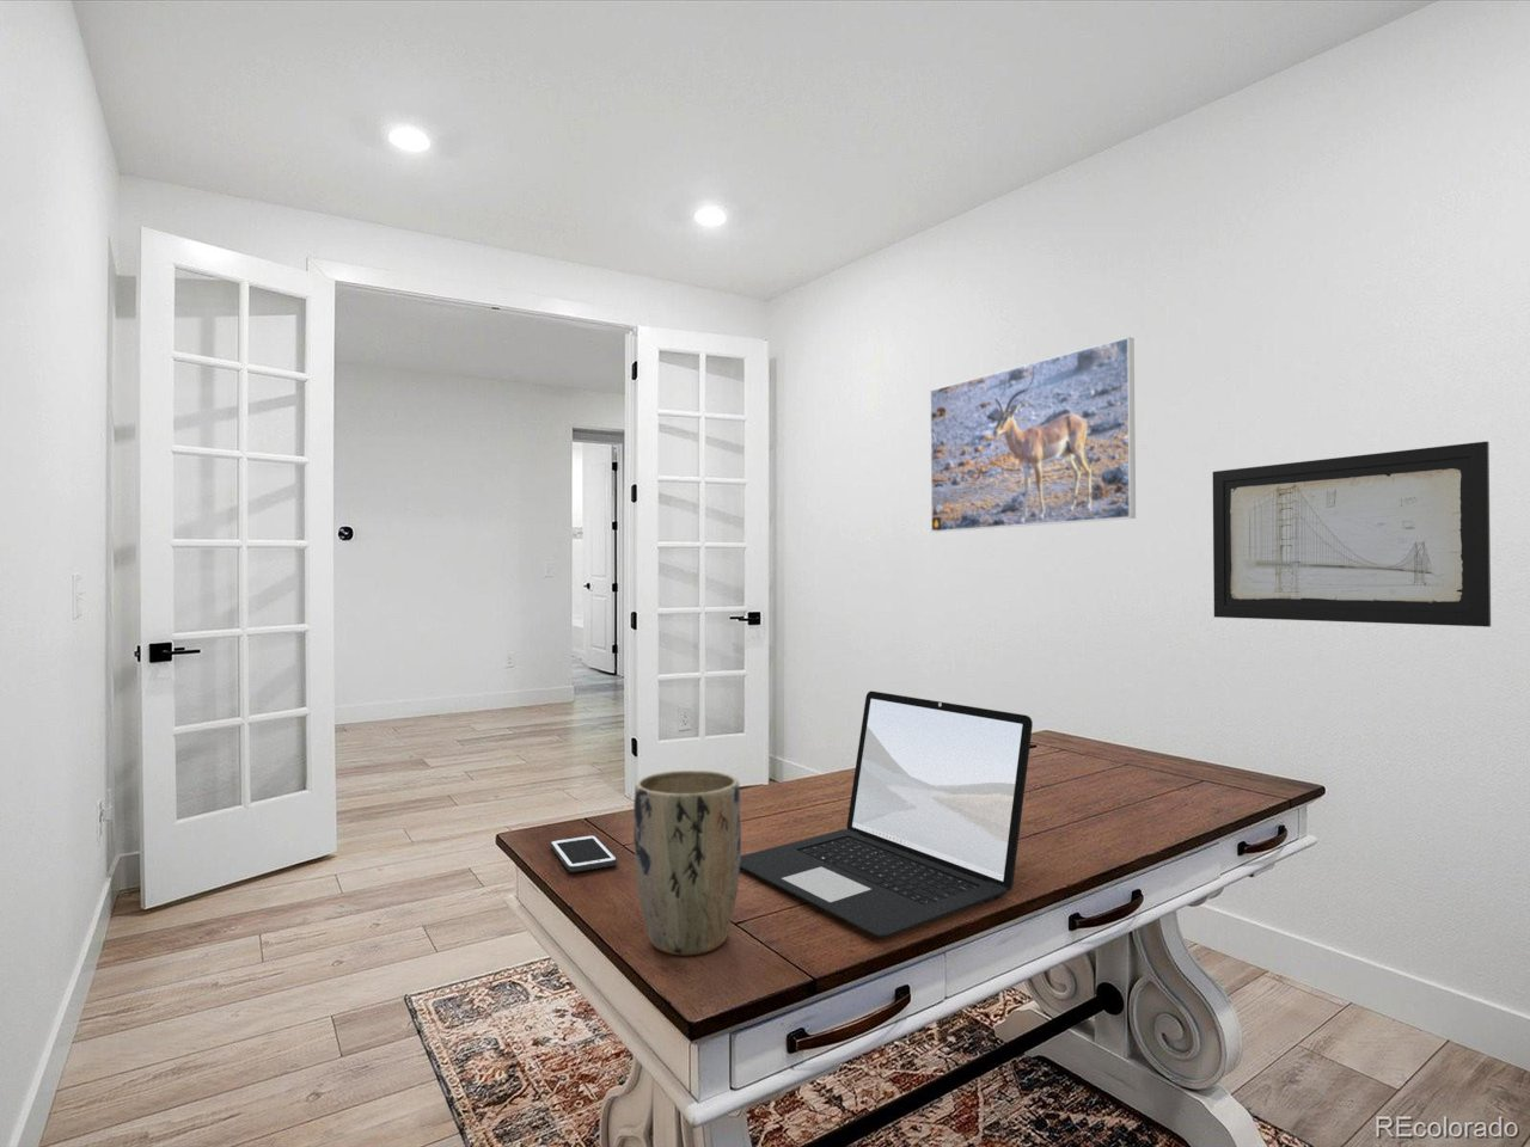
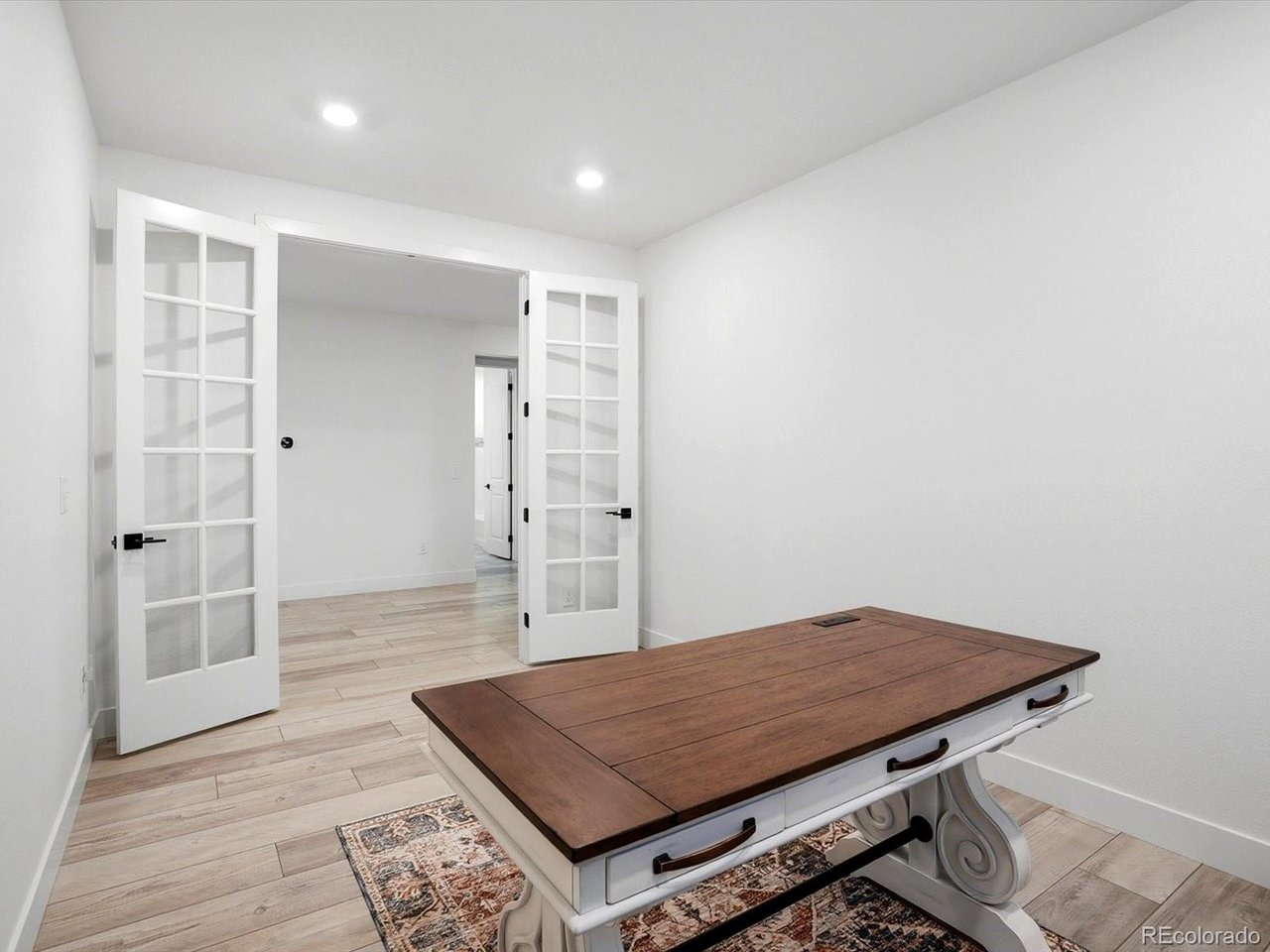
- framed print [929,336,1137,533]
- cell phone [549,834,618,874]
- plant pot [632,770,742,955]
- wall art [1212,440,1491,629]
- laptop [740,689,1034,939]
